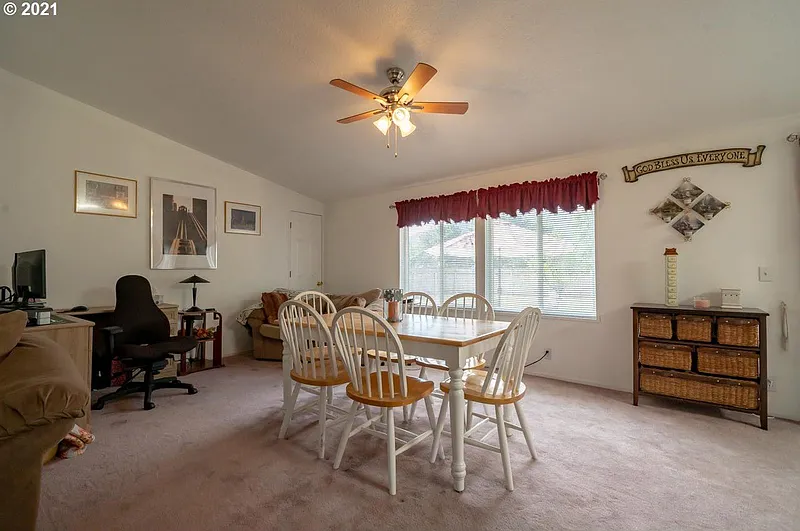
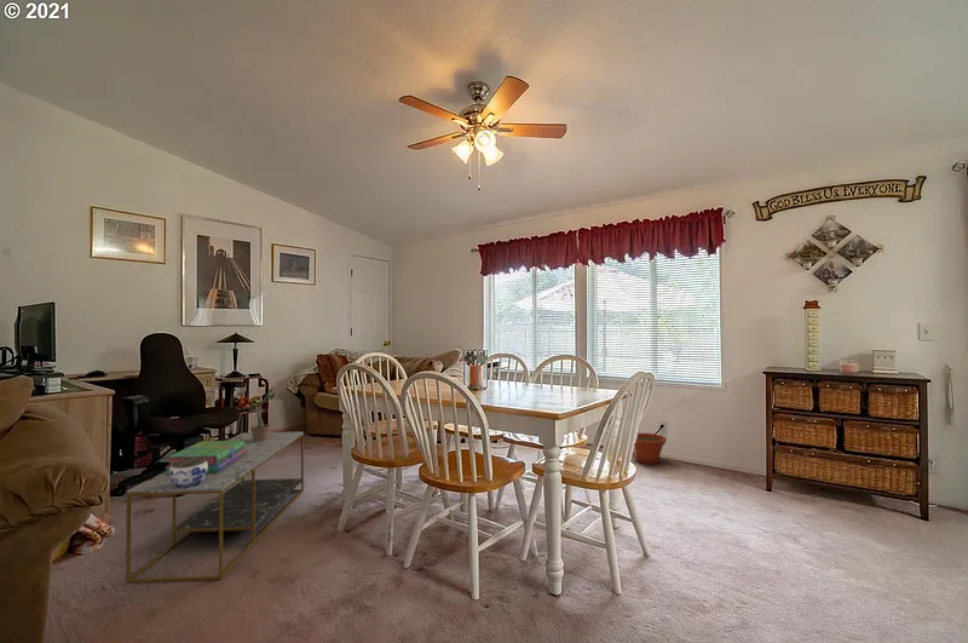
+ jar [169,458,208,488]
+ stack of books [165,440,247,475]
+ coffee table [125,431,305,584]
+ plant pot [634,432,668,465]
+ potted plant [242,385,276,442]
